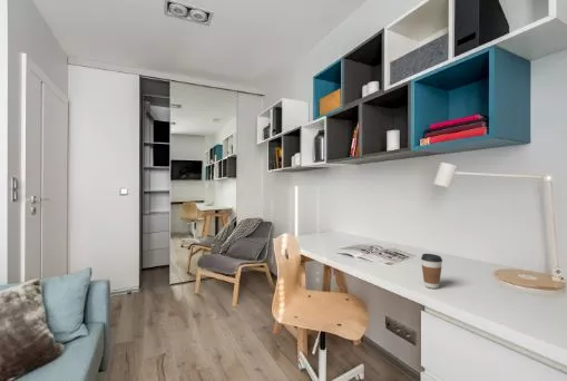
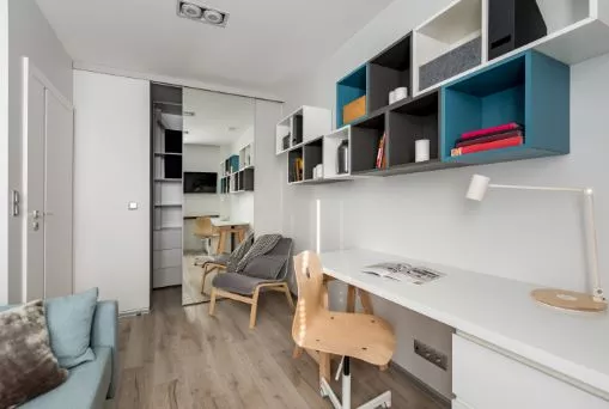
- coffee cup [420,253,443,290]
